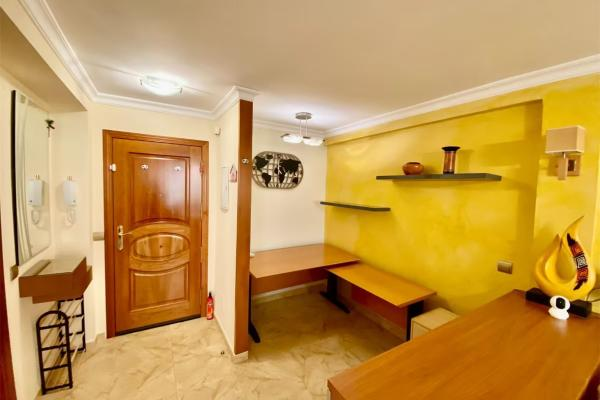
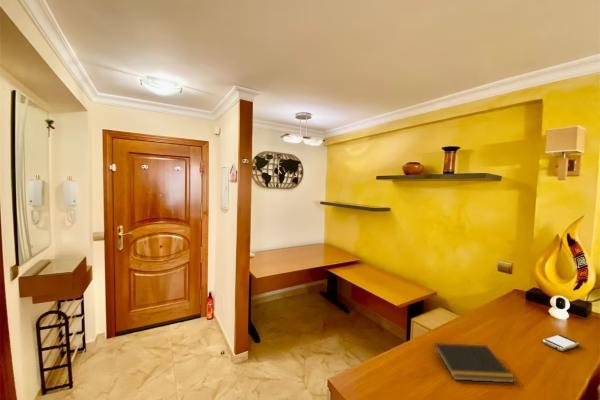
+ smartphone [542,334,580,352]
+ notepad [432,342,517,383]
